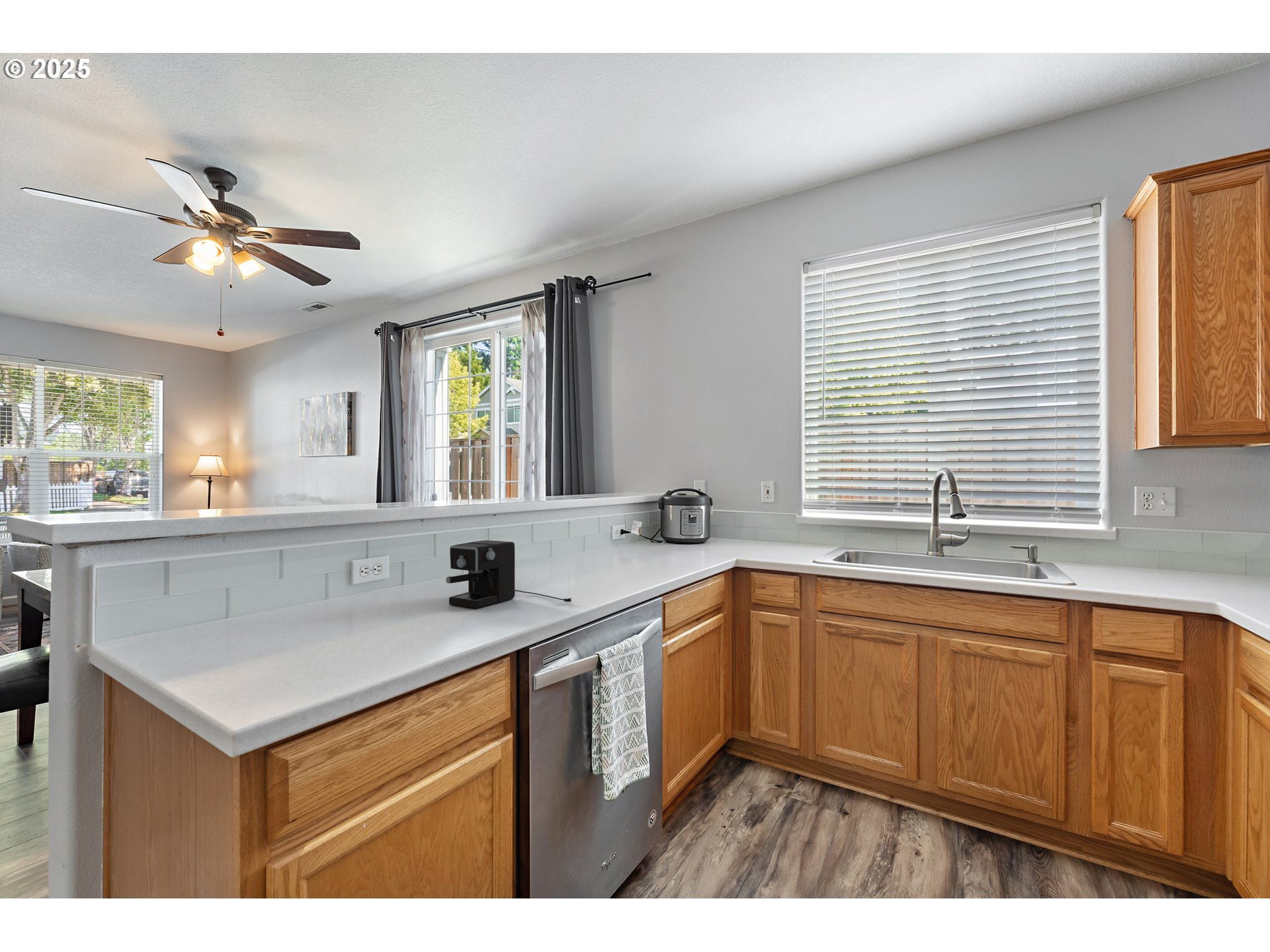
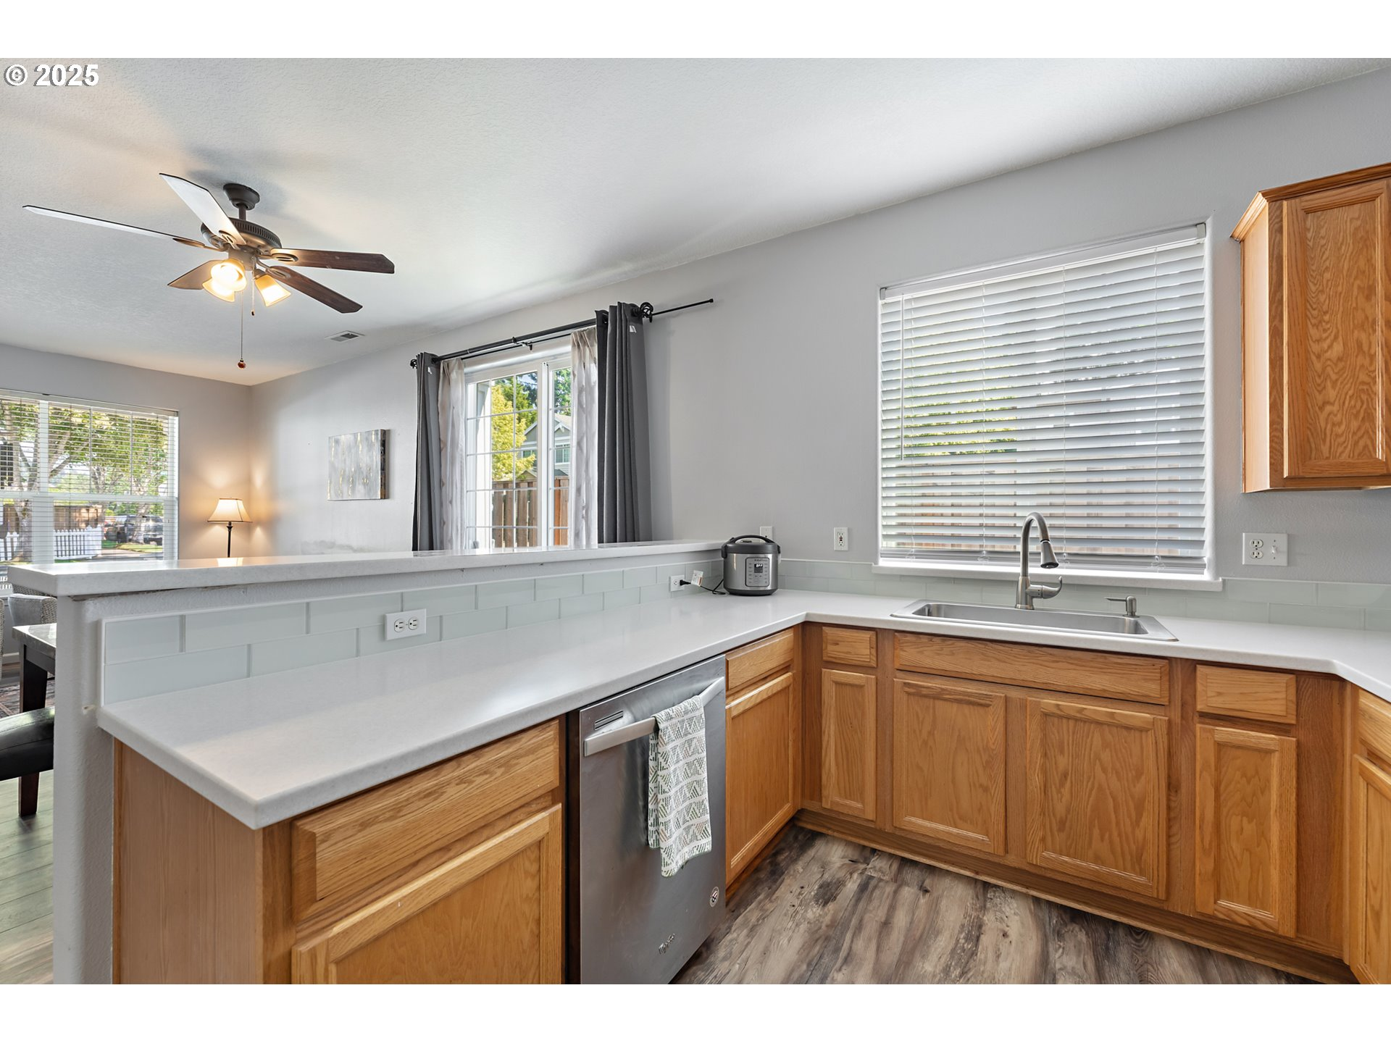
- coffee maker [445,539,573,609]
